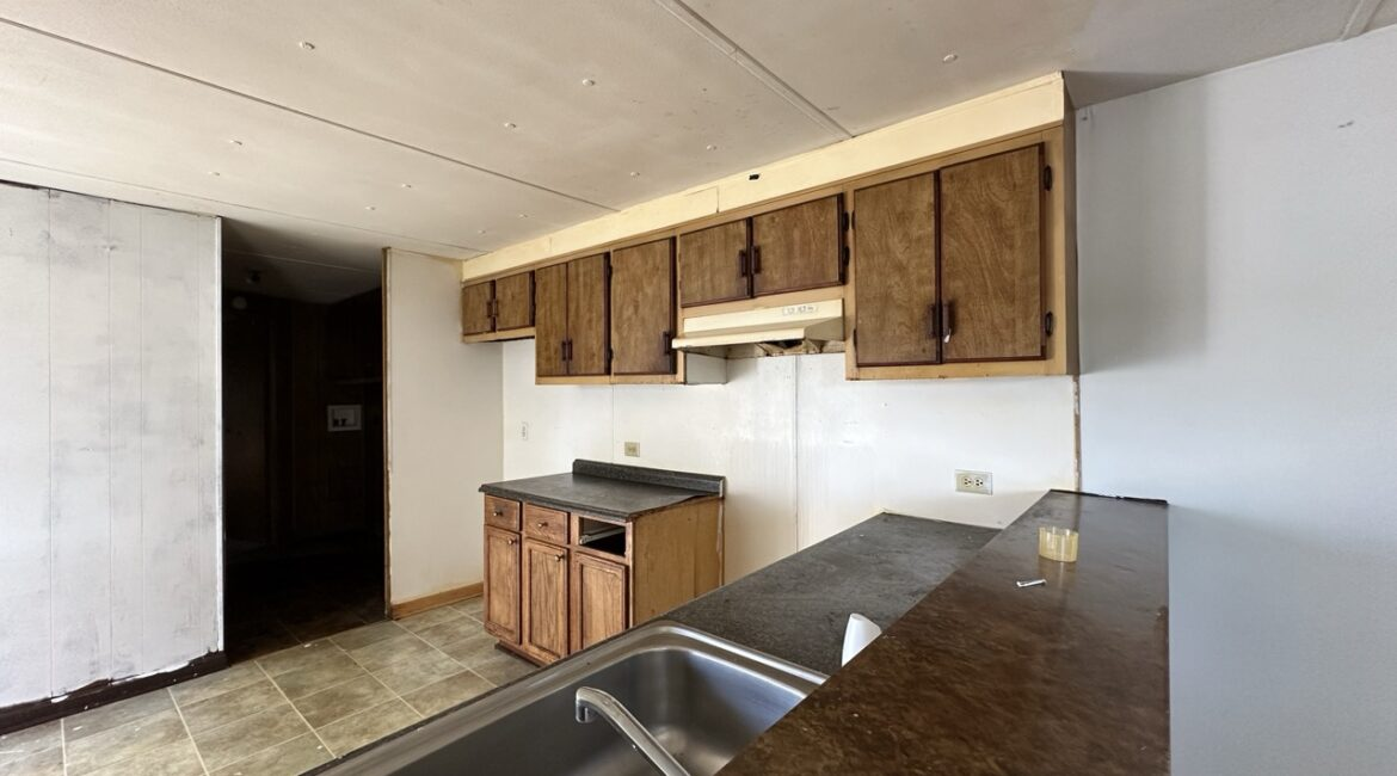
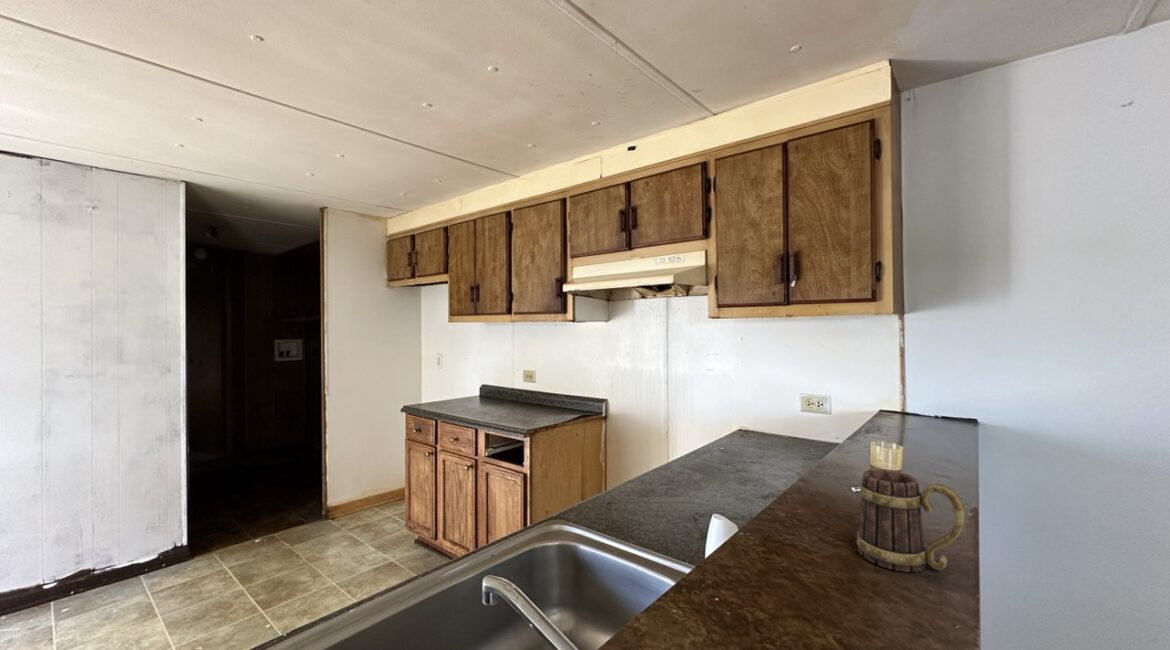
+ mug [856,468,966,573]
